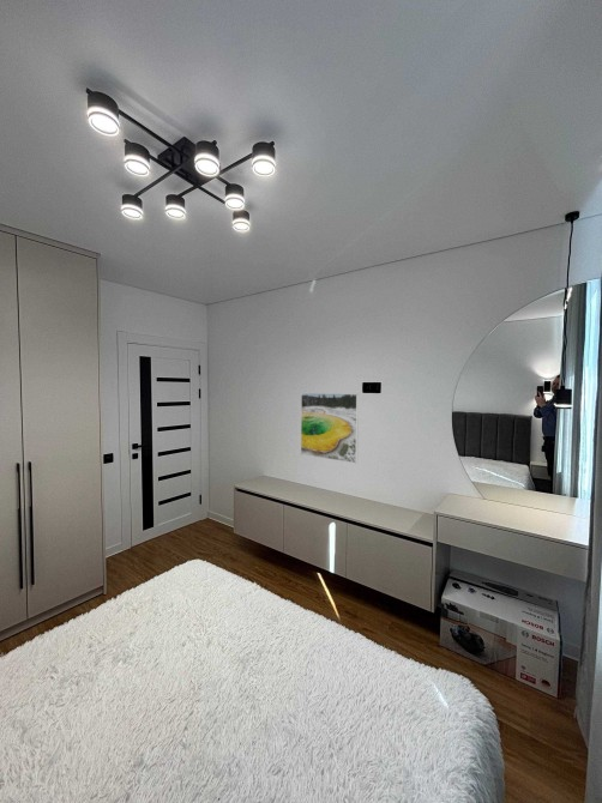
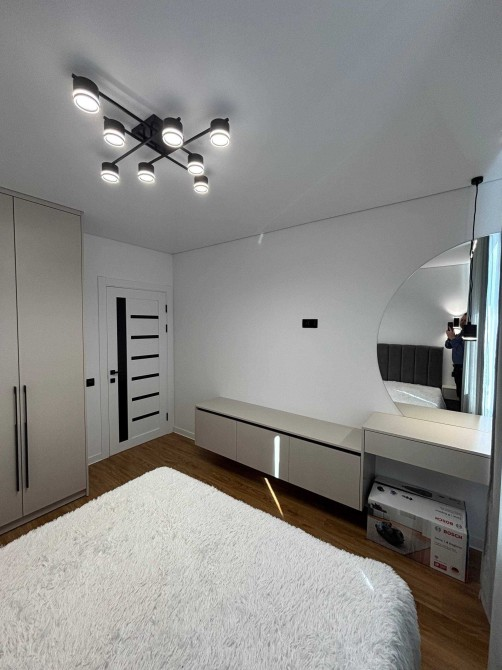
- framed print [300,392,360,464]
